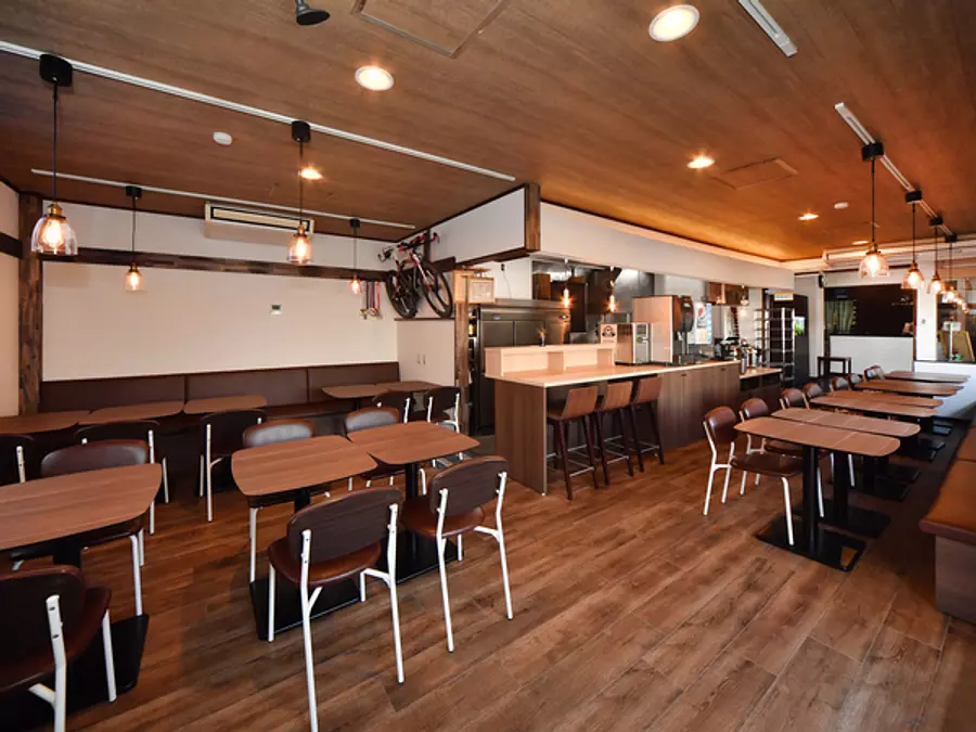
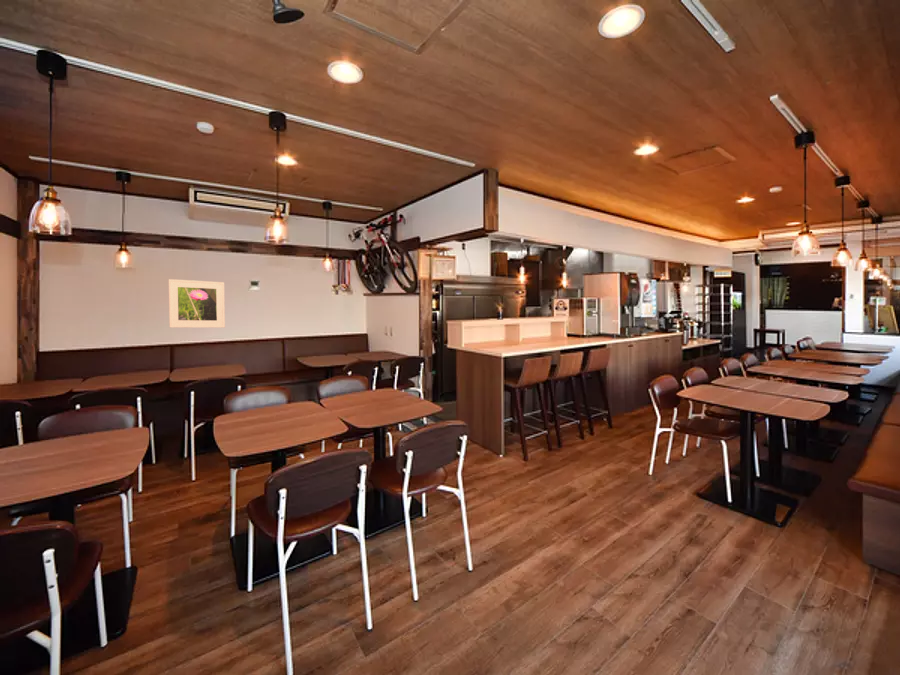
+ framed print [168,278,226,329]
